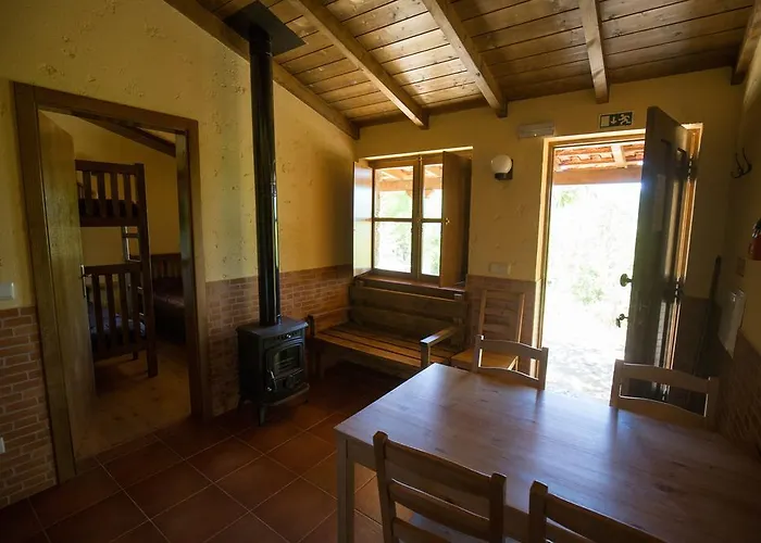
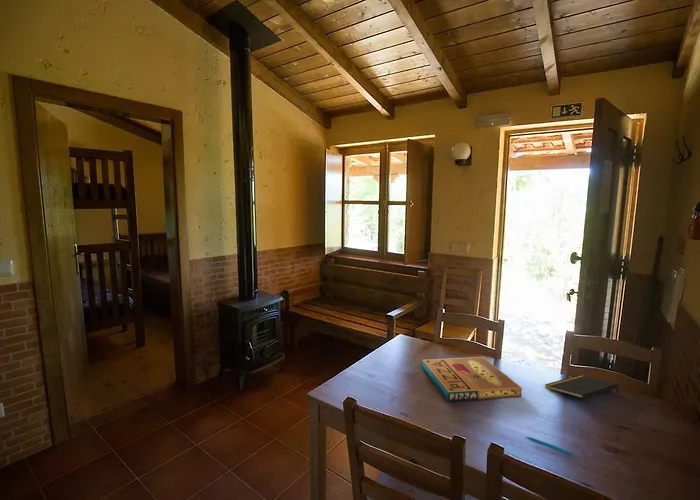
+ notepad [544,374,620,399]
+ pizza box [421,356,523,403]
+ pen [526,436,575,455]
